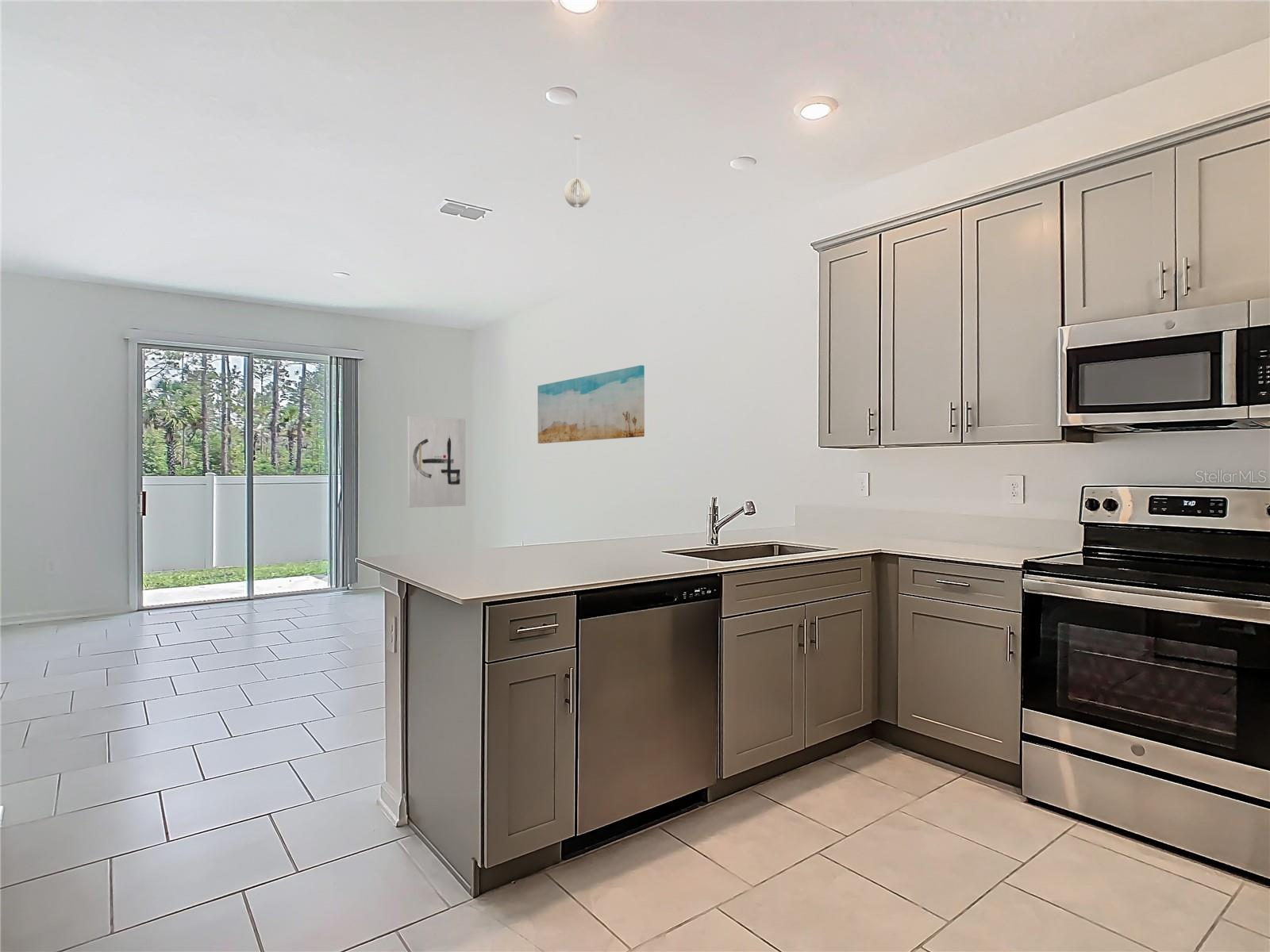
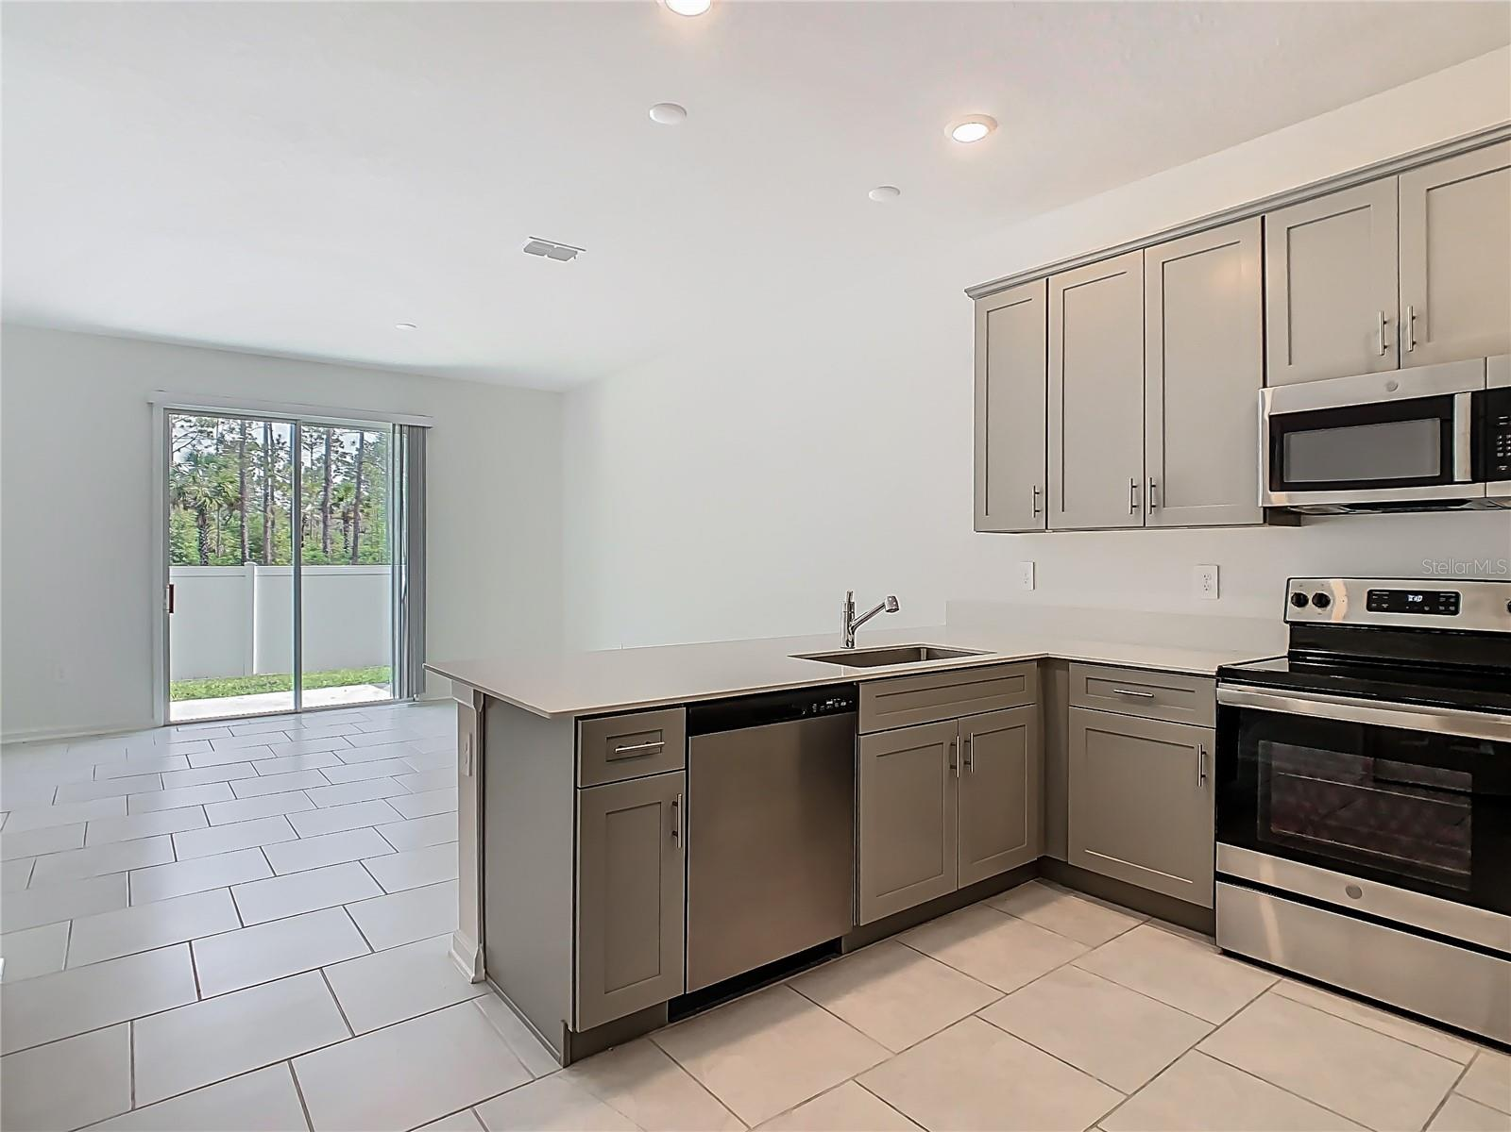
- pendant light [564,134,591,209]
- wall art [406,415,466,509]
- wall art [537,364,645,444]
